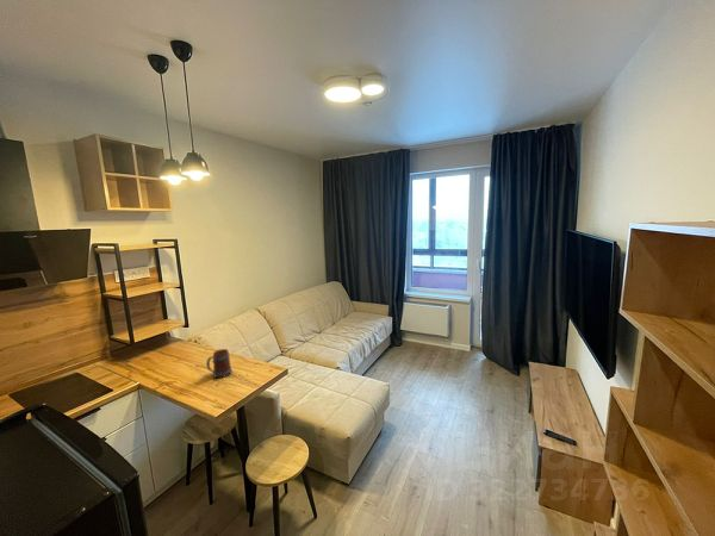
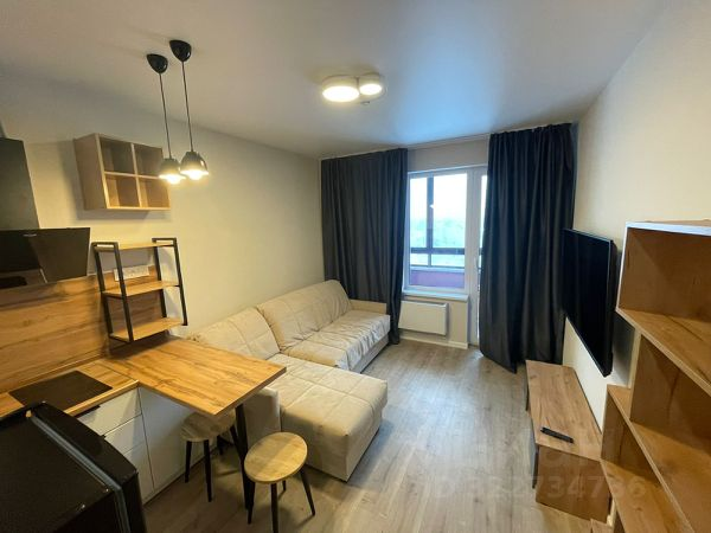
- mug [205,348,234,379]
